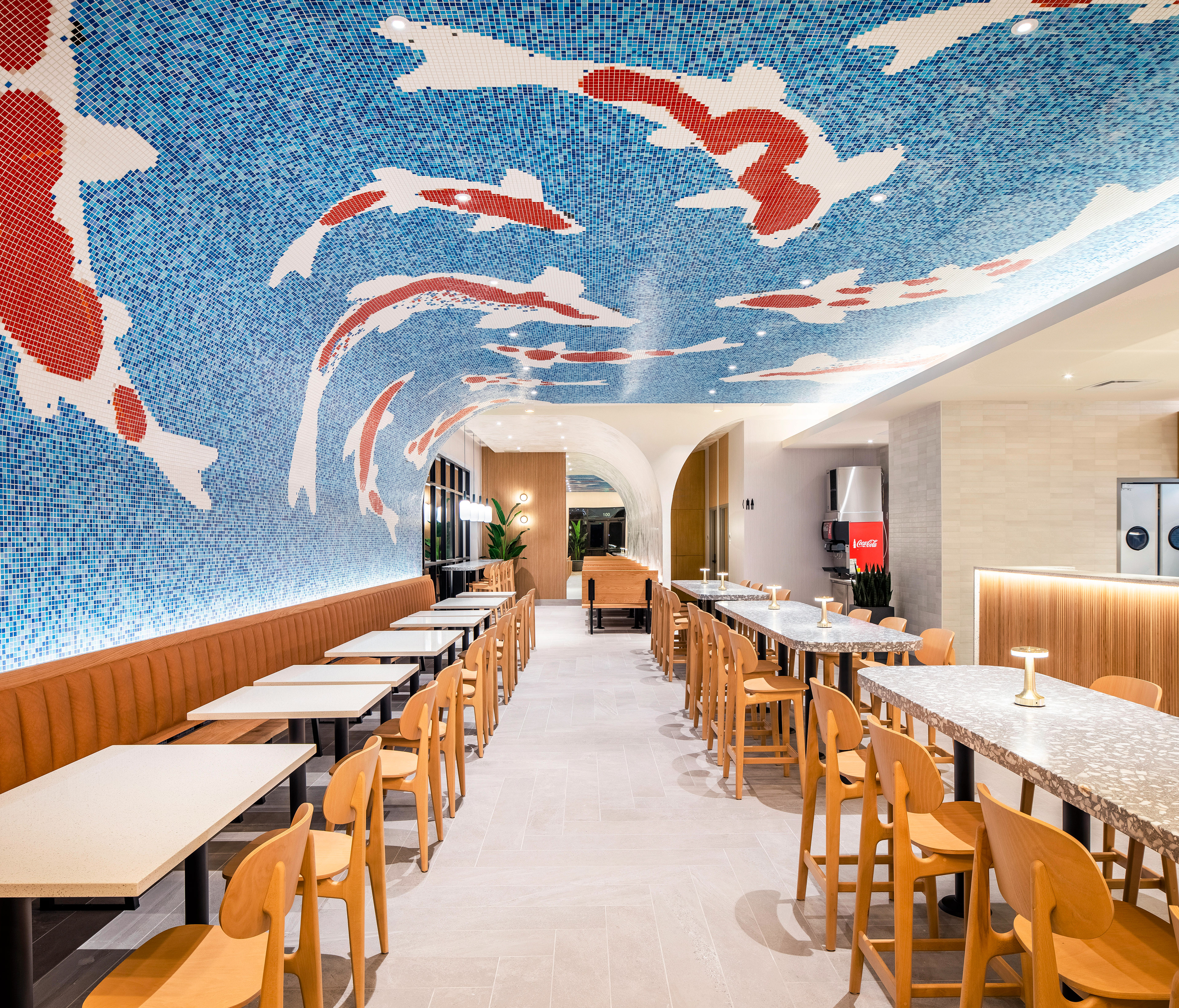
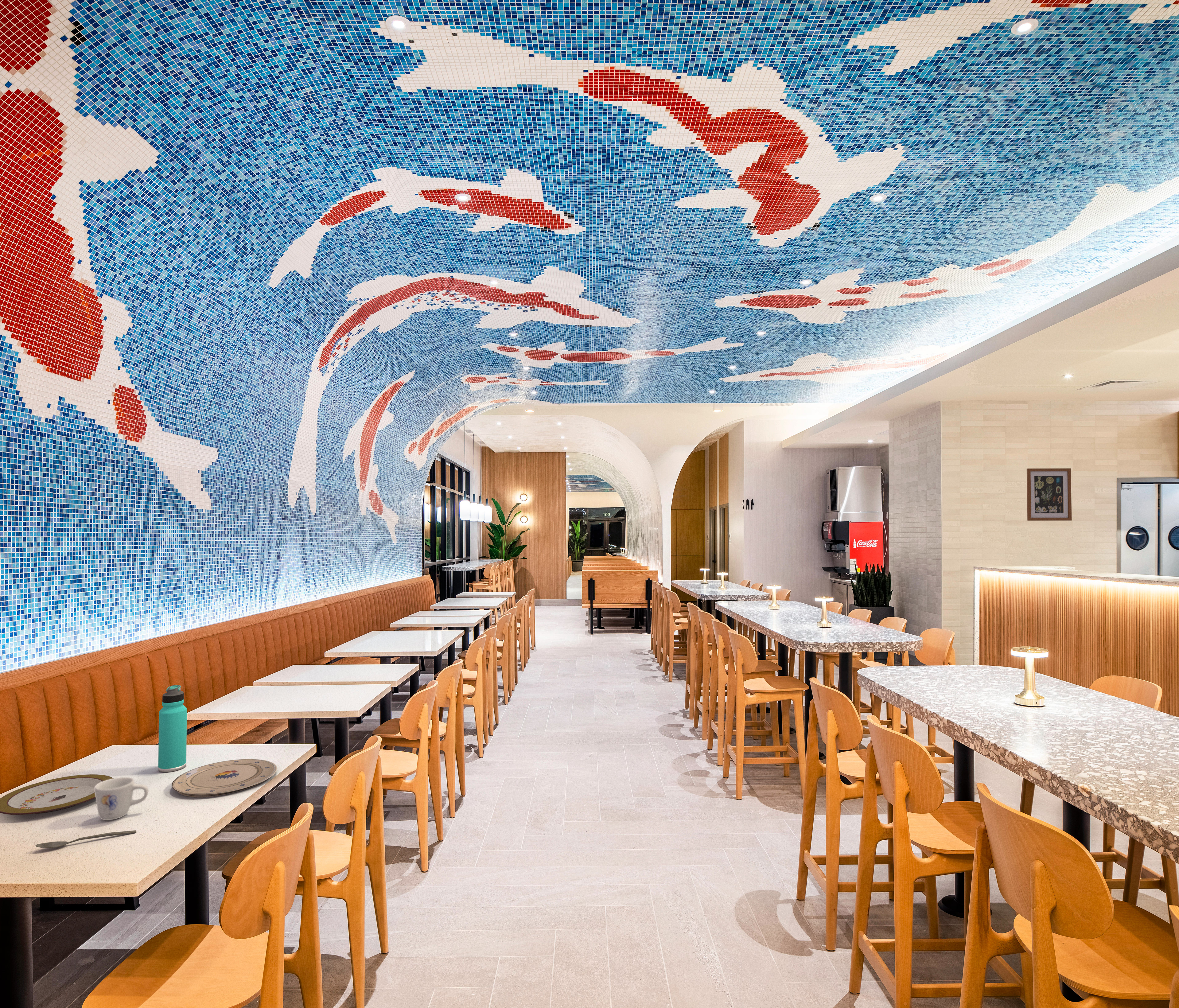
+ mug [95,777,149,820]
+ wall art [1026,468,1072,521]
+ plate [171,759,278,798]
+ thermos bottle [158,685,187,773]
+ spoon [35,830,137,848]
+ plate [0,774,114,815]
